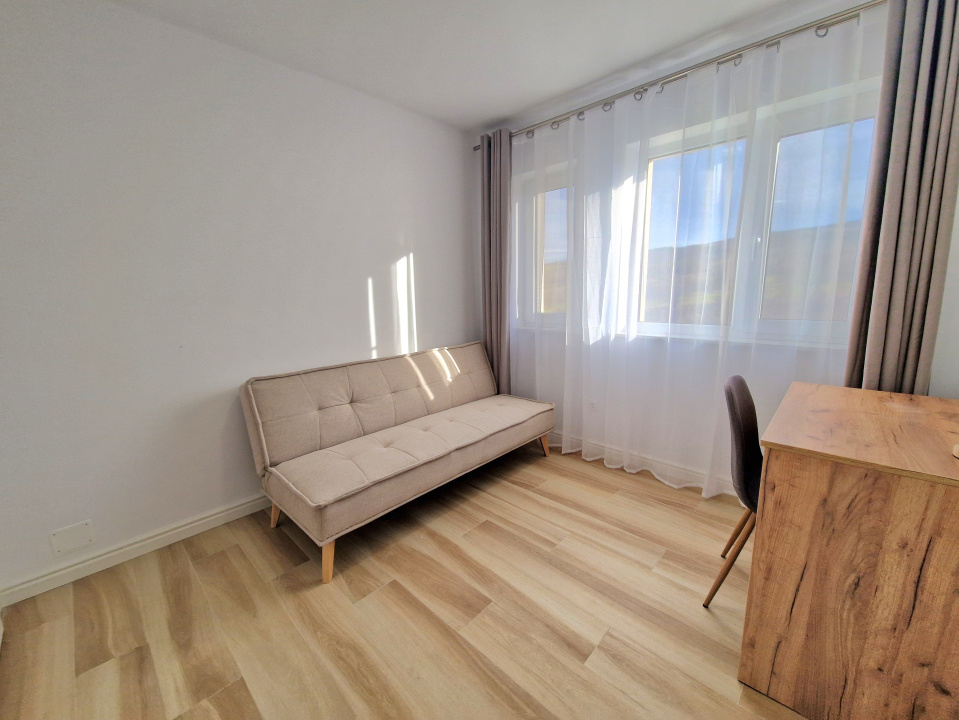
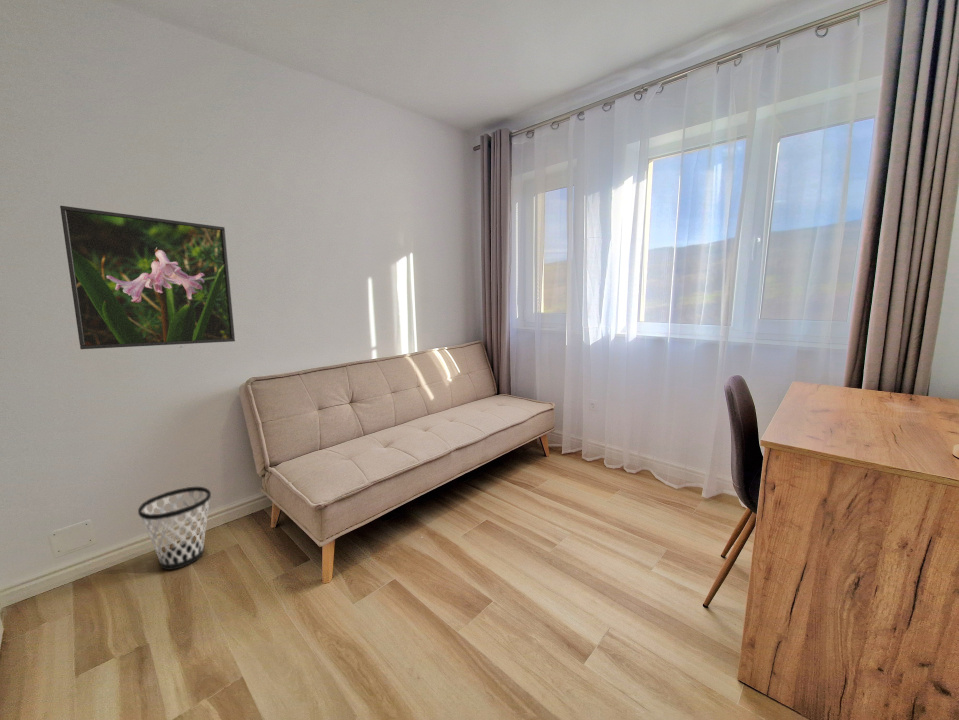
+ wastebasket [137,486,212,571]
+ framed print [59,205,236,350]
